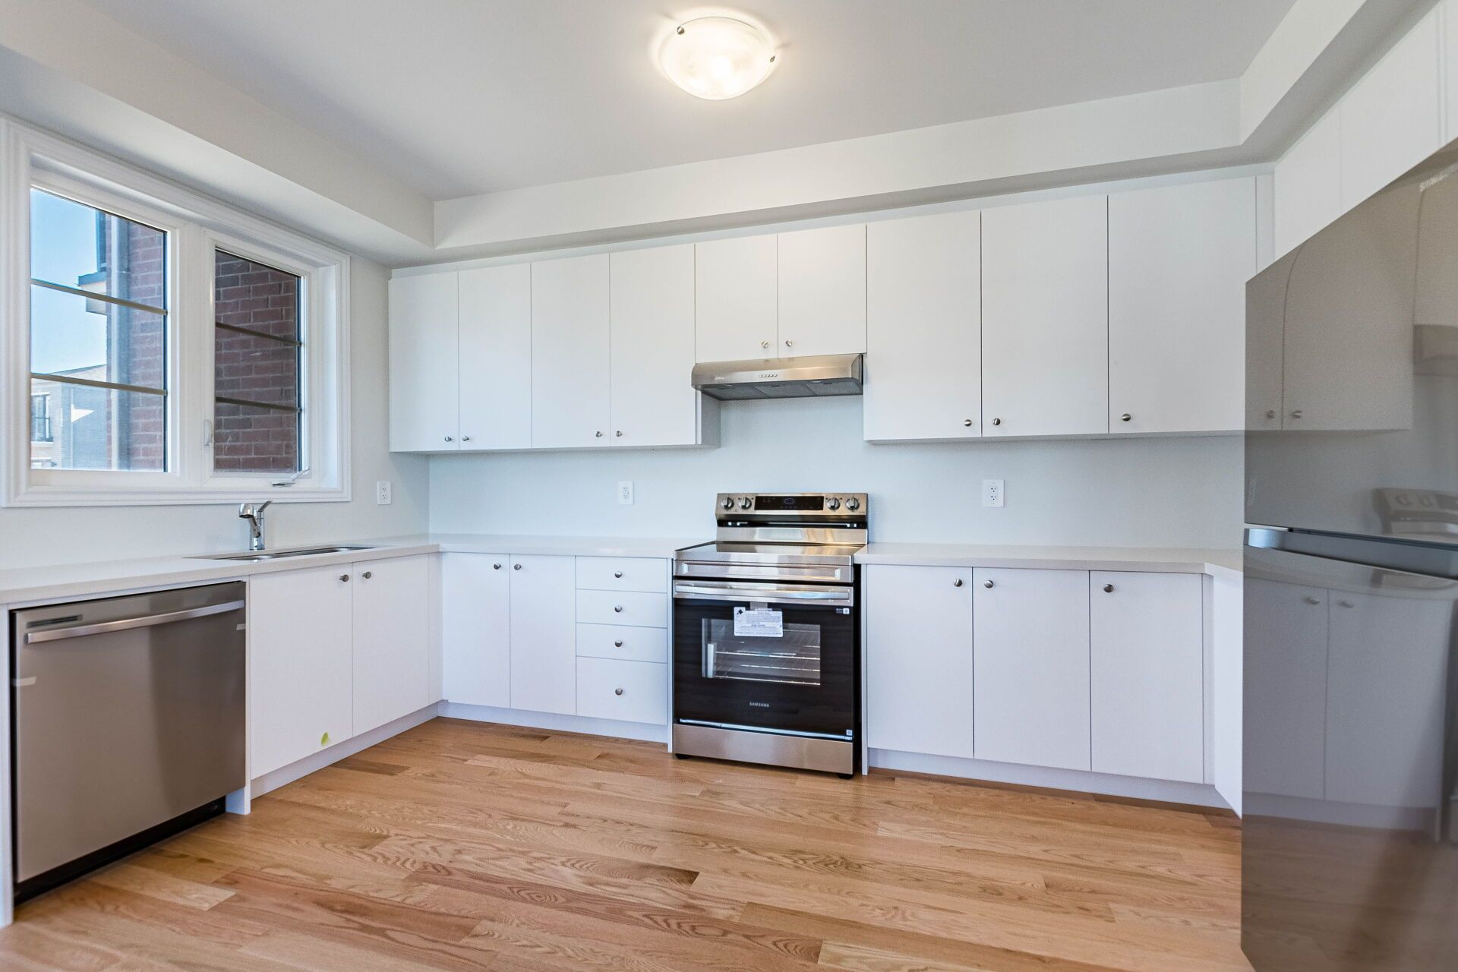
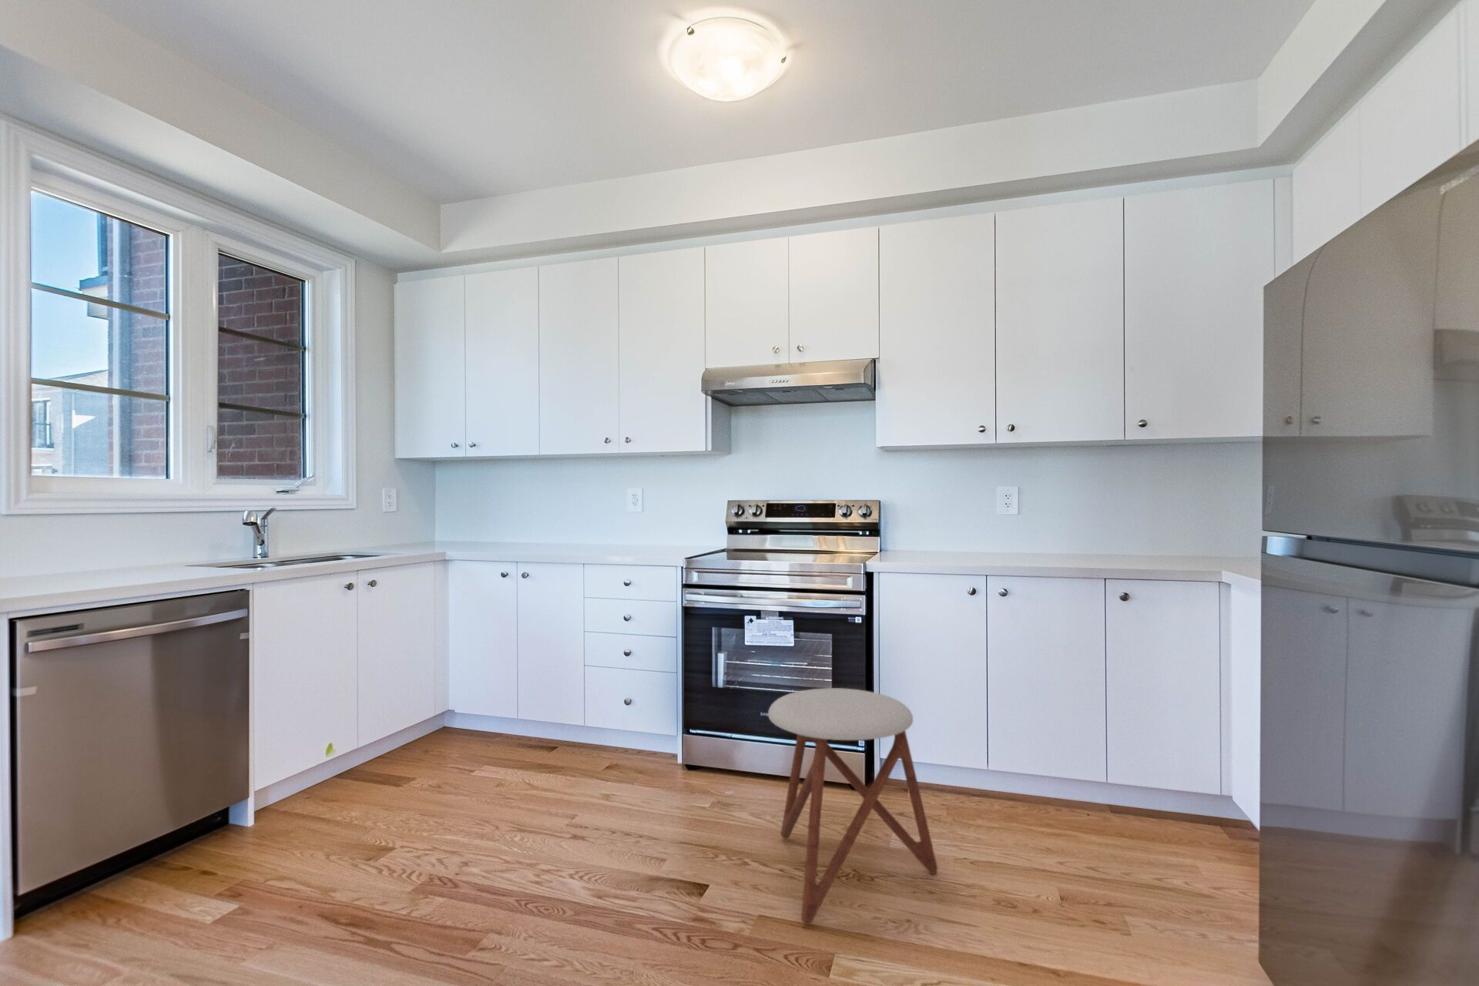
+ stool [767,687,939,925]
